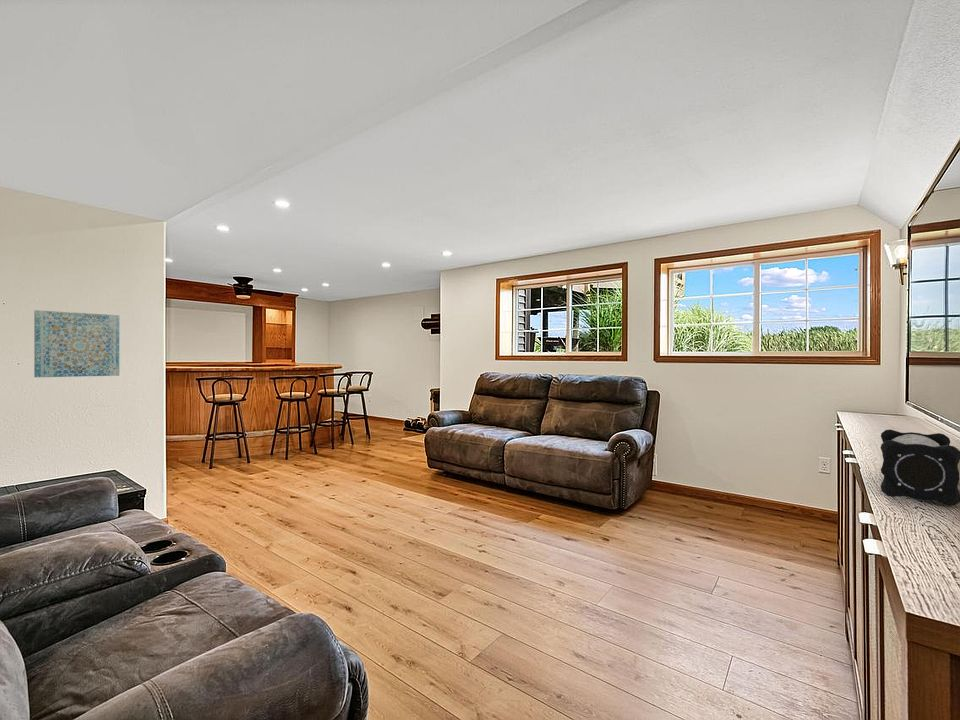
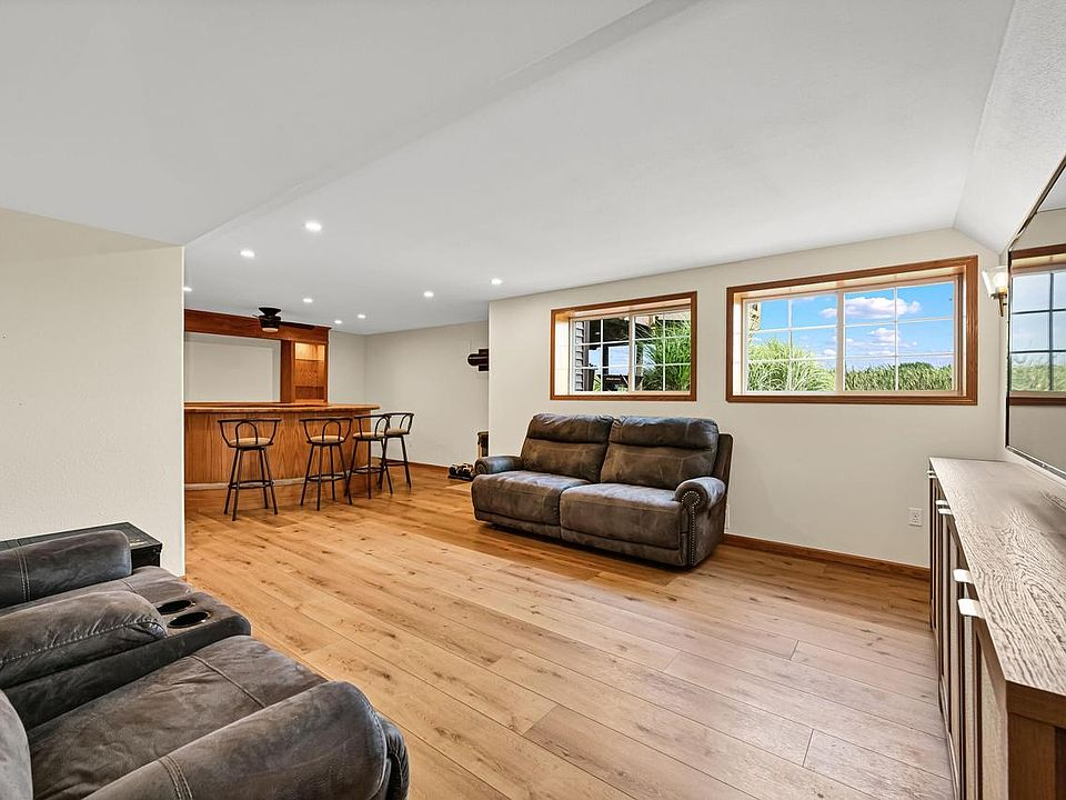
- speaker [879,428,960,506]
- wall art [33,309,120,378]
